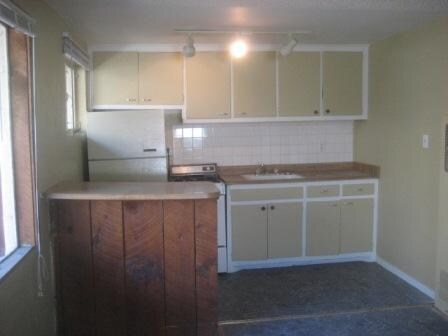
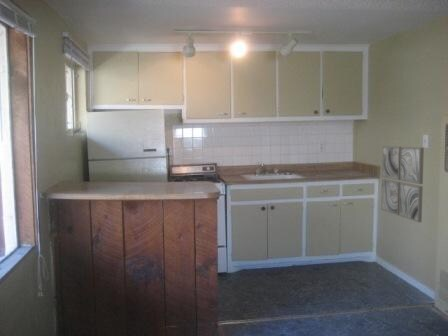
+ wall art [380,145,425,223]
